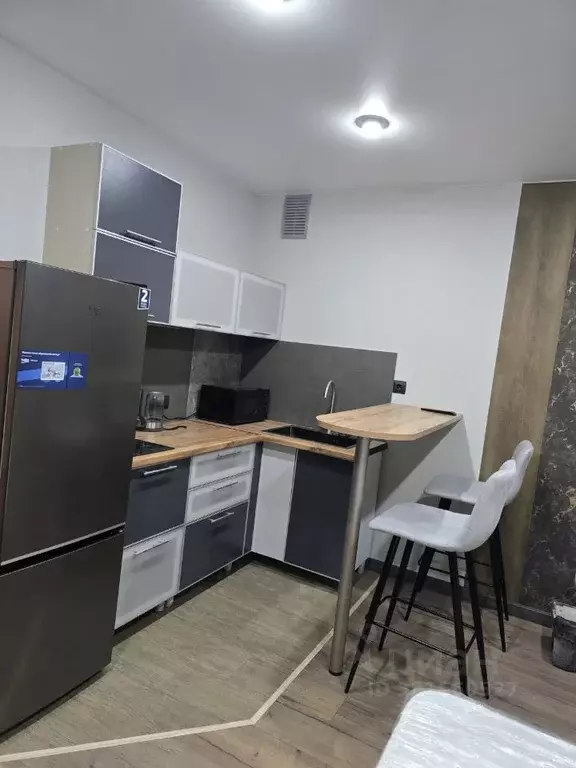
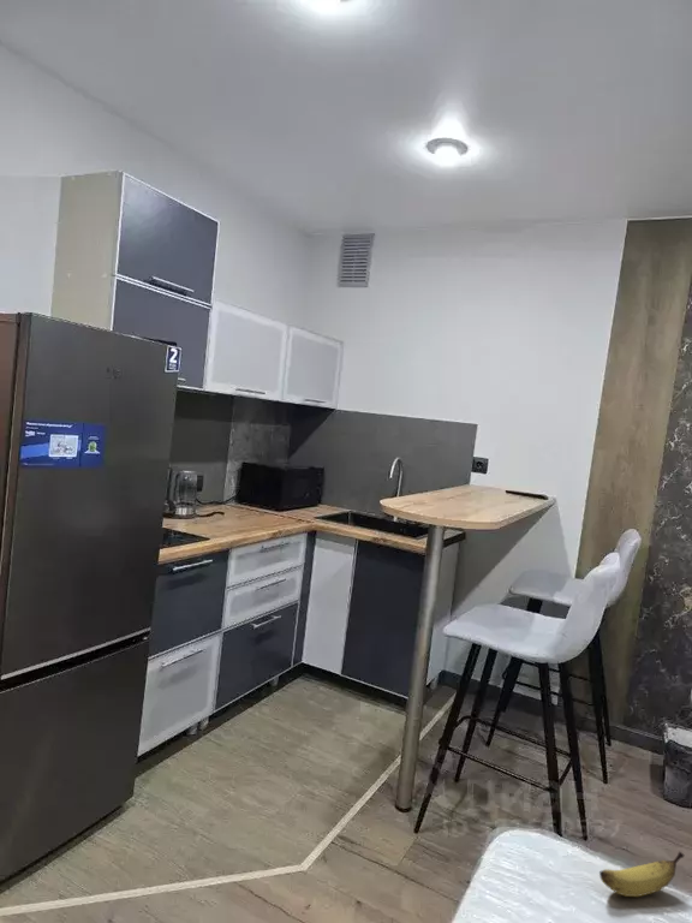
+ banana [598,851,685,898]
